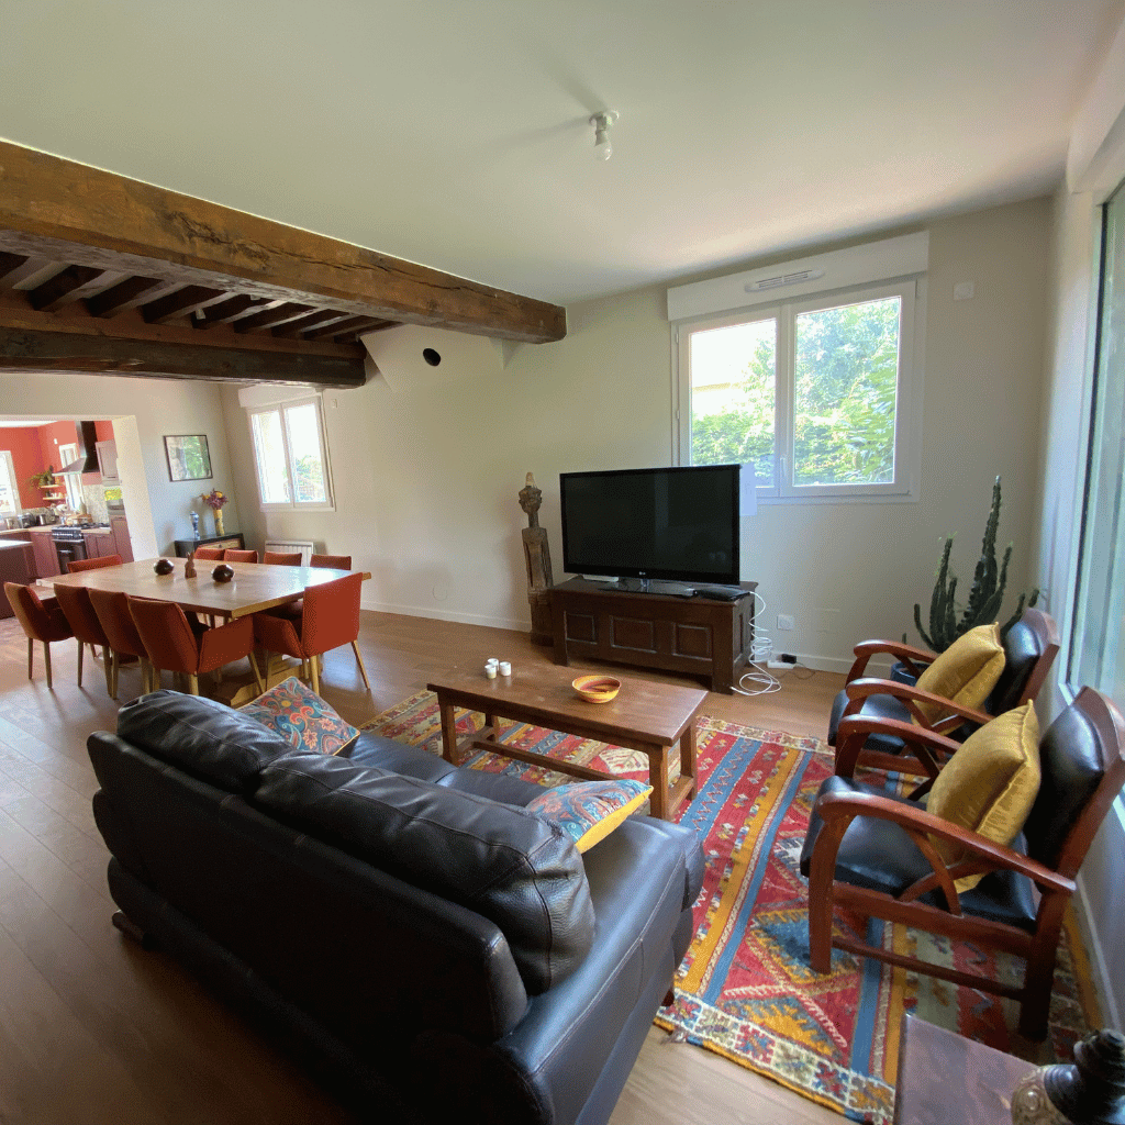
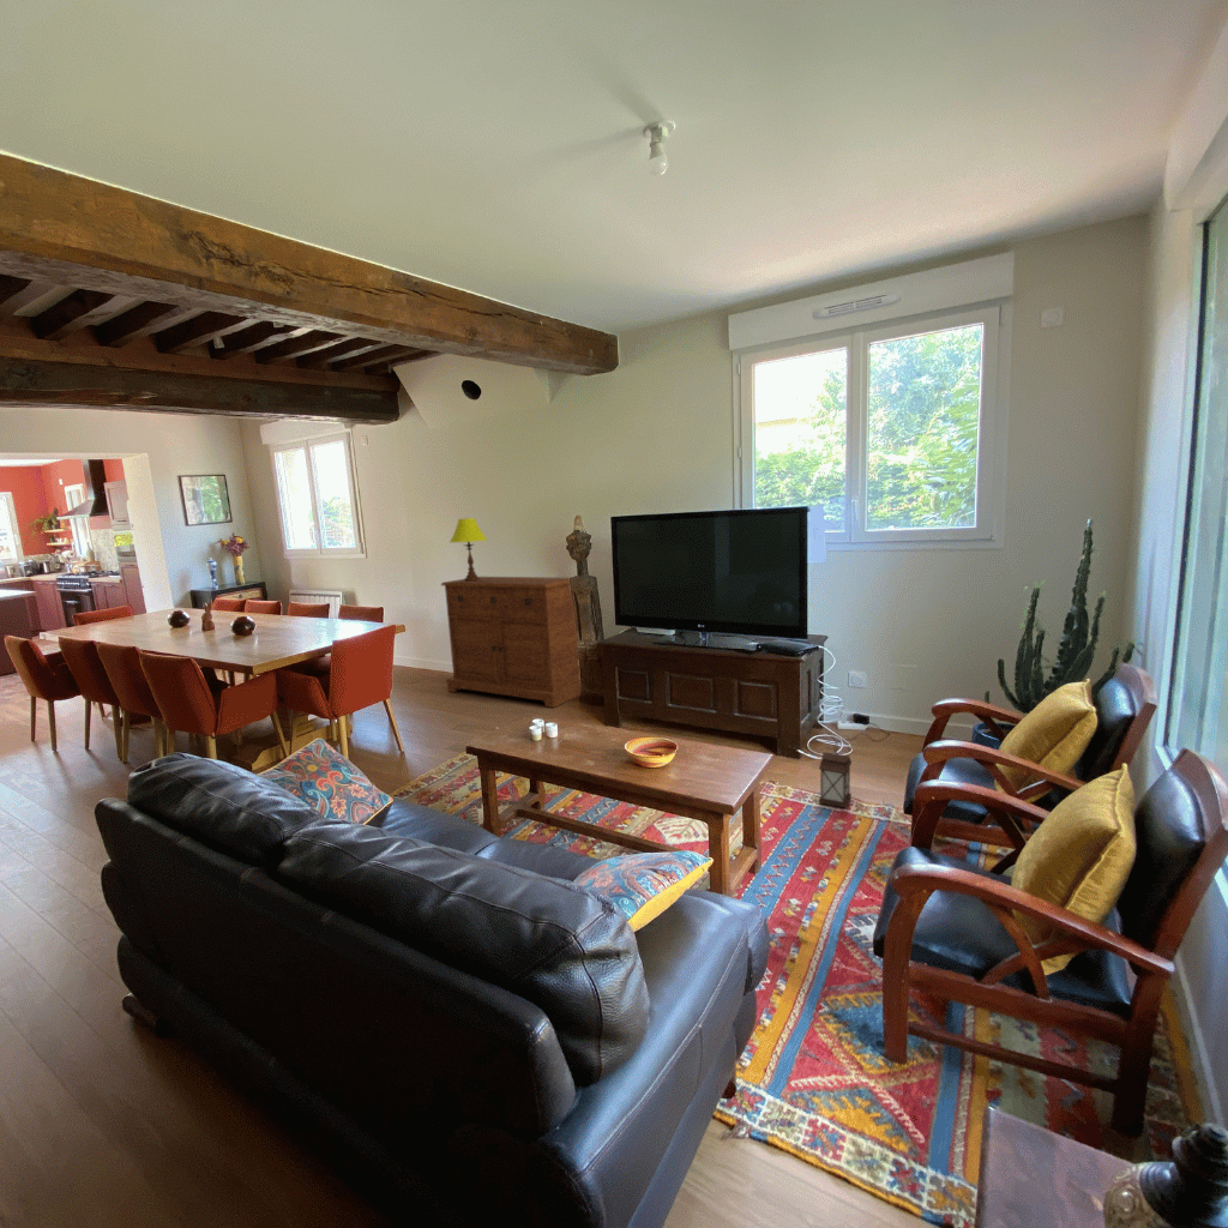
+ table lamp [449,517,489,582]
+ sideboard [440,576,582,709]
+ lantern [818,740,853,809]
